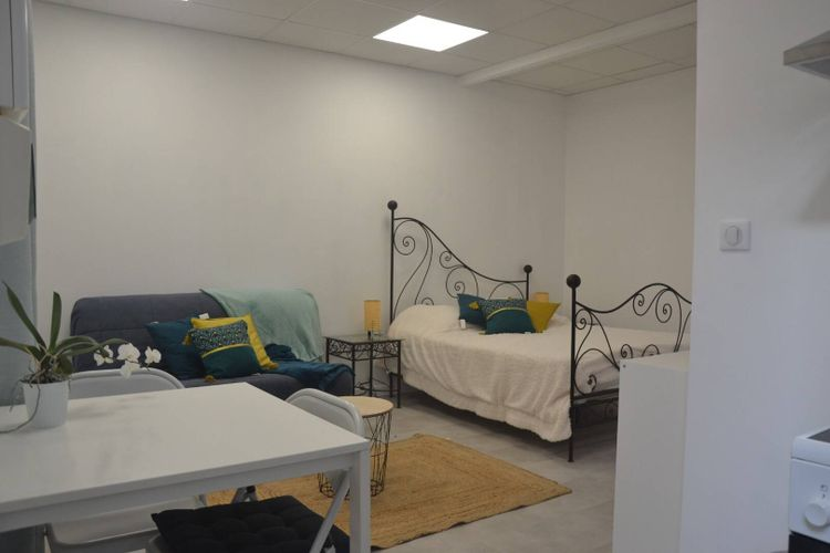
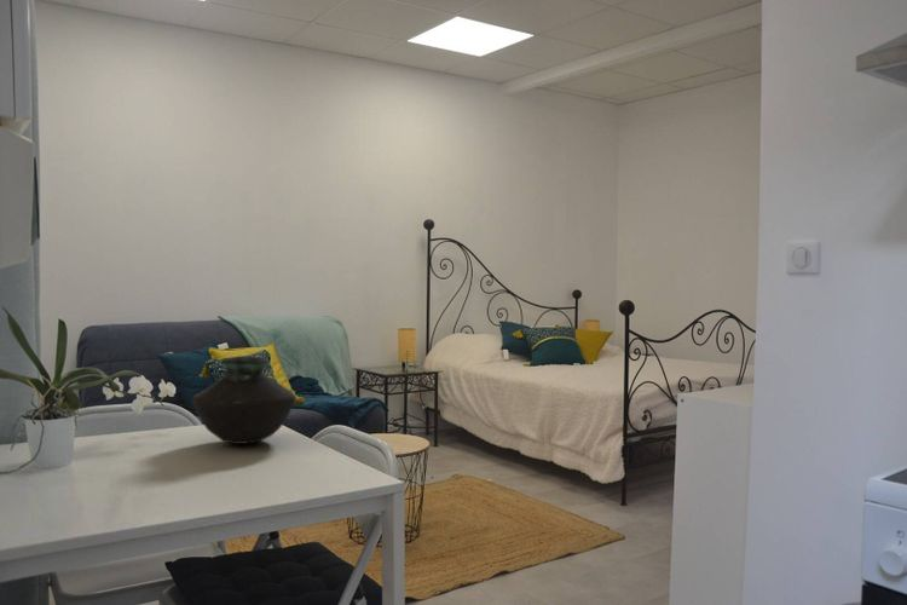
+ vase [191,356,297,445]
